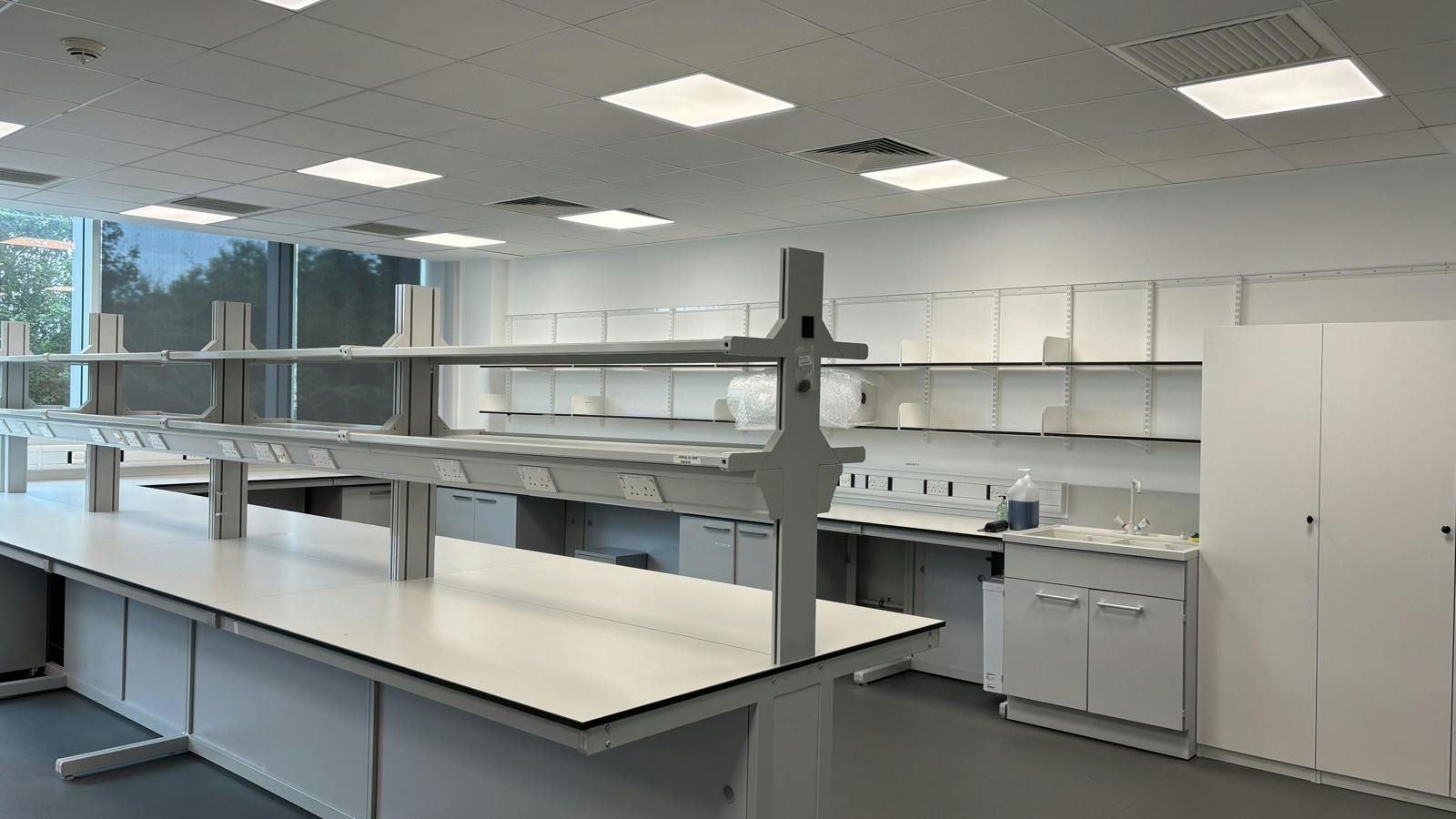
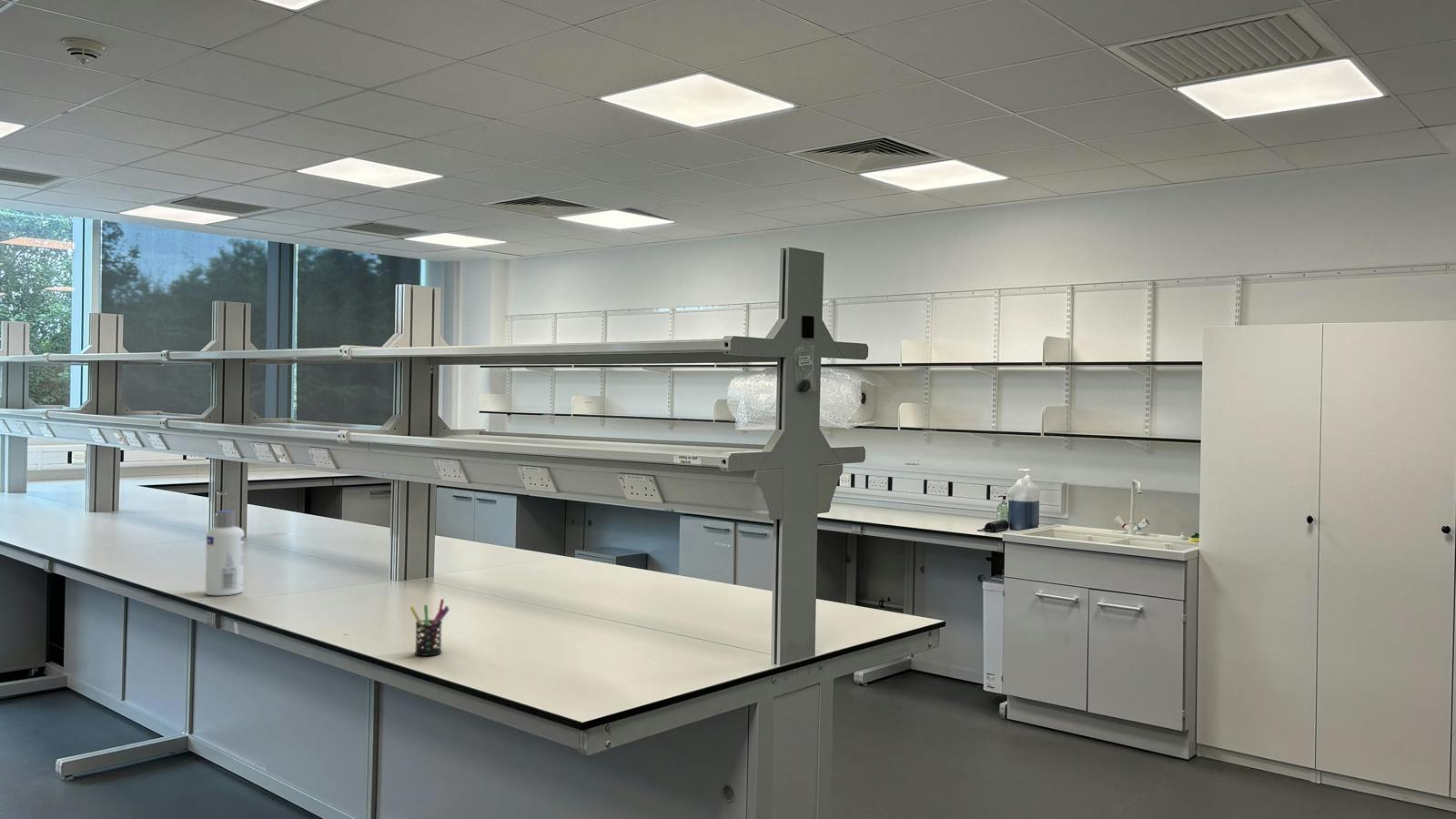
+ screw cap bottle [205,510,245,596]
+ pen holder [410,598,450,657]
